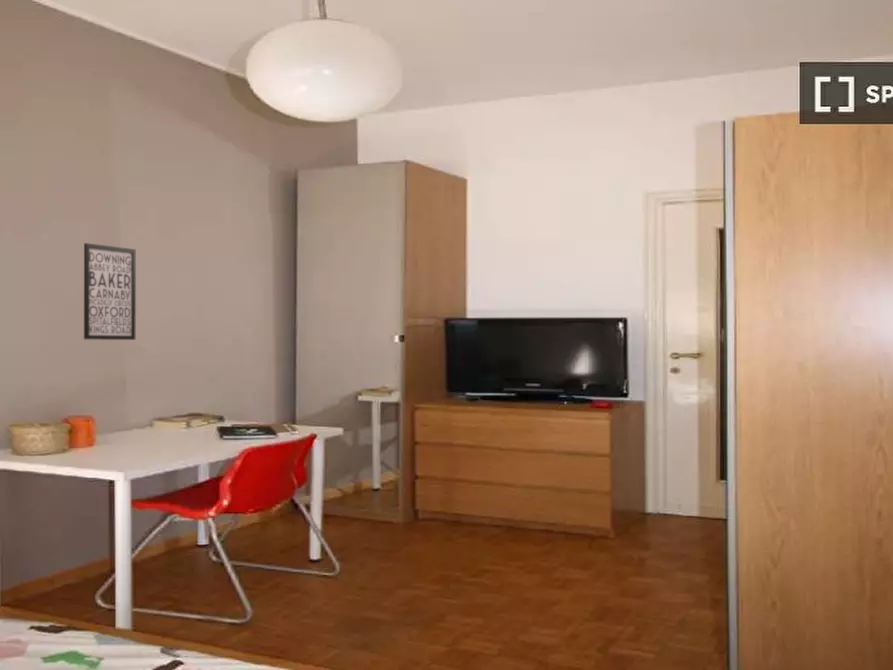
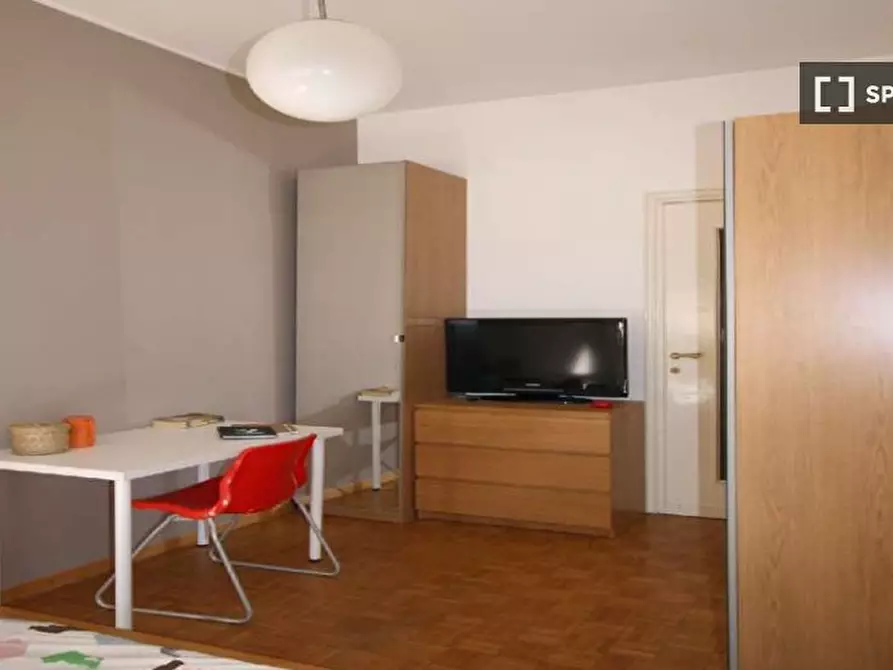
- wall art [83,242,137,341]
